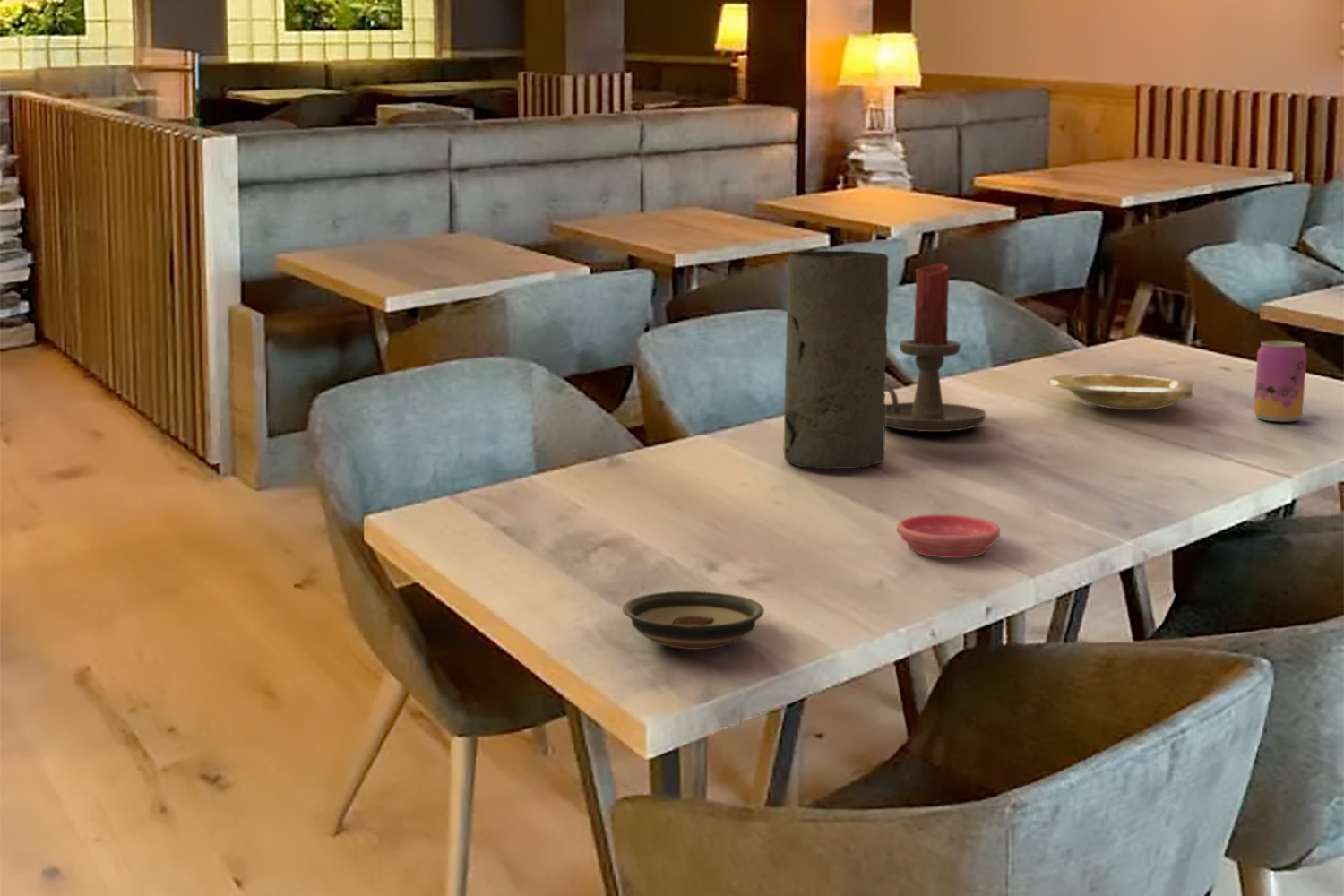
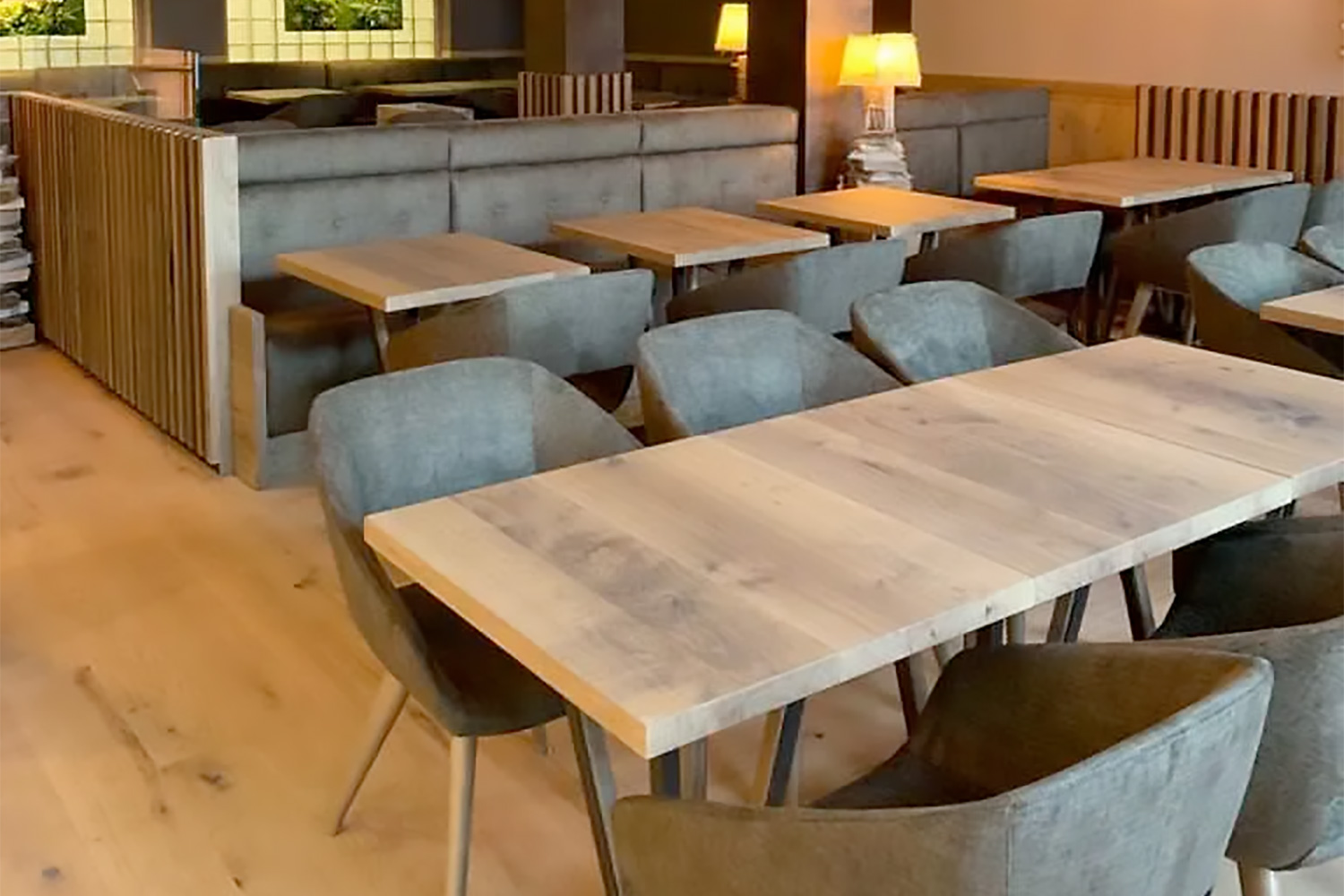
- saucer [622,590,765,650]
- beverage can [1253,340,1308,422]
- vase [782,250,890,470]
- saucer [896,513,1001,559]
- plate [1047,373,1194,411]
- candle holder [884,263,987,433]
